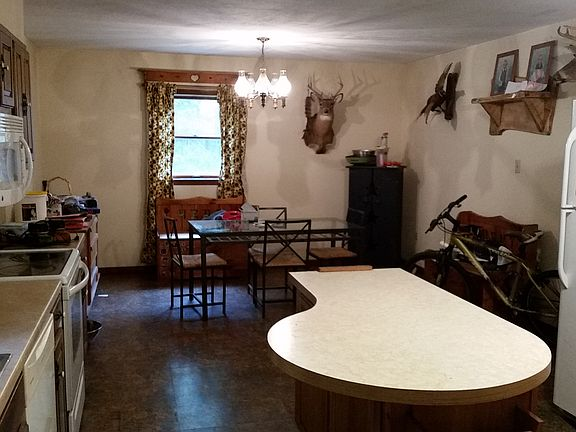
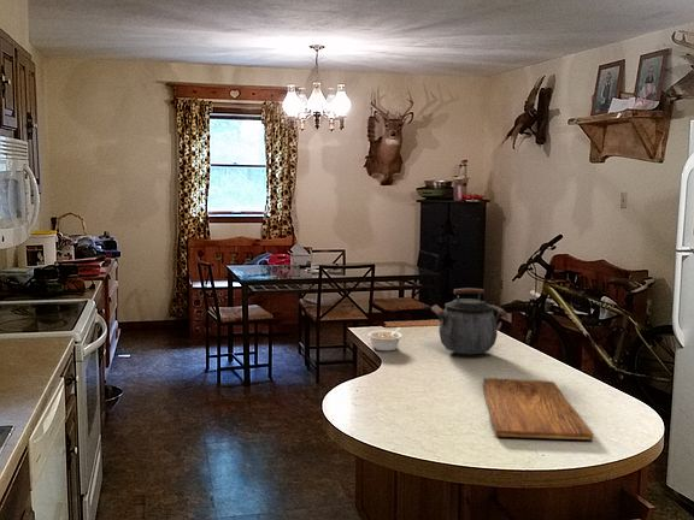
+ cutting board [482,377,594,441]
+ legume [367,326,404,351]
+ kettle [430,286,508,355]
